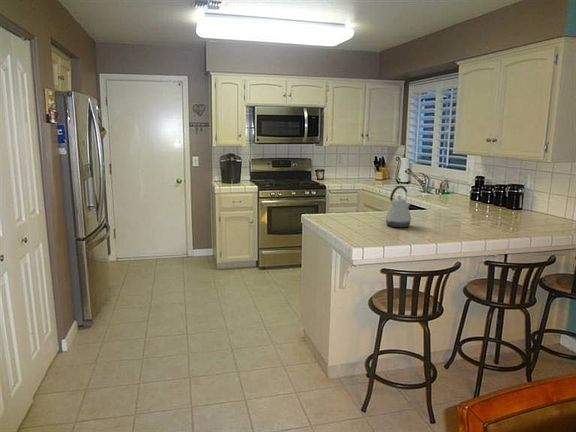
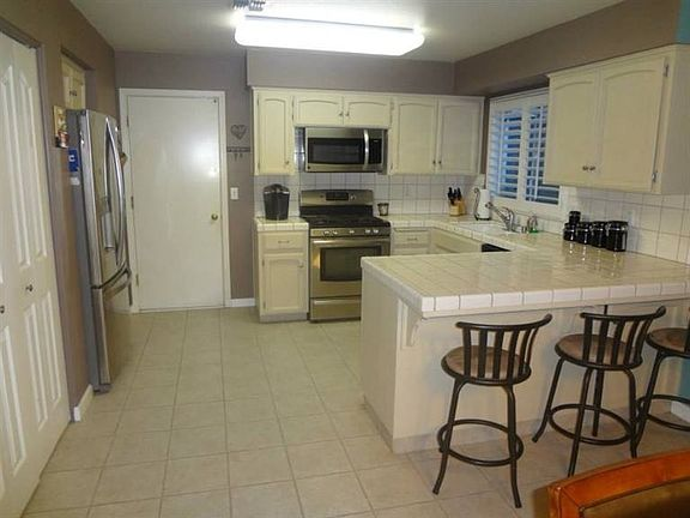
- kettle [384,185,412,228]
